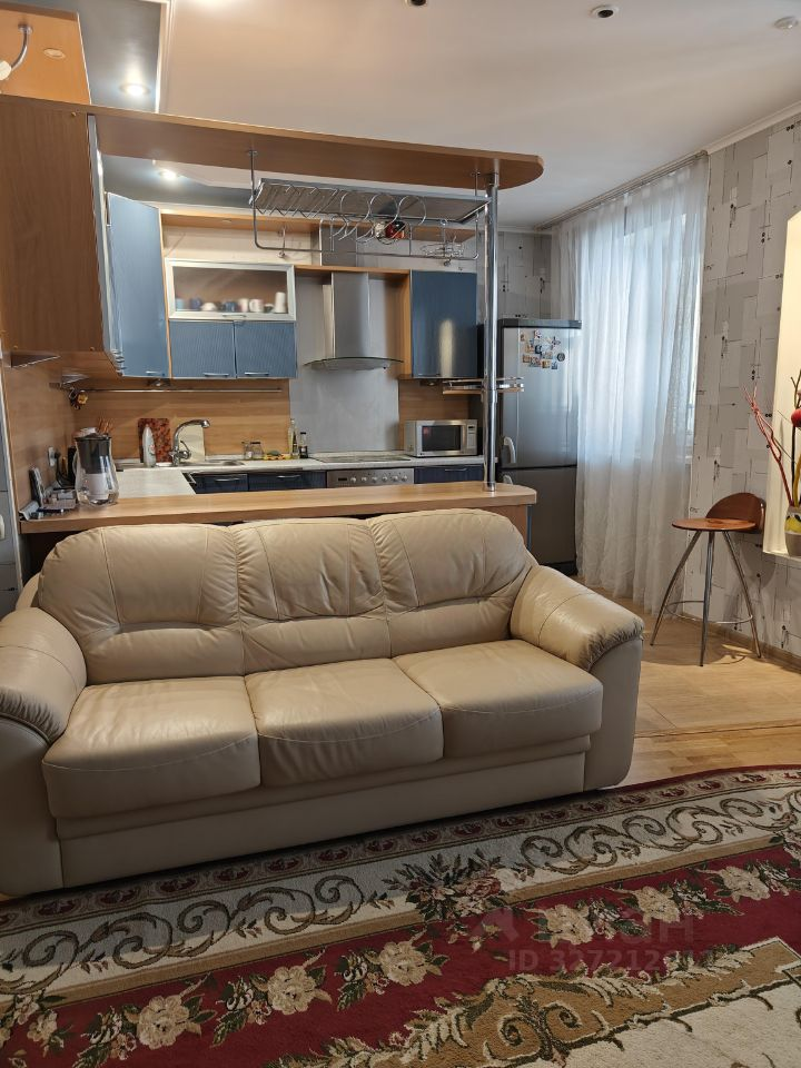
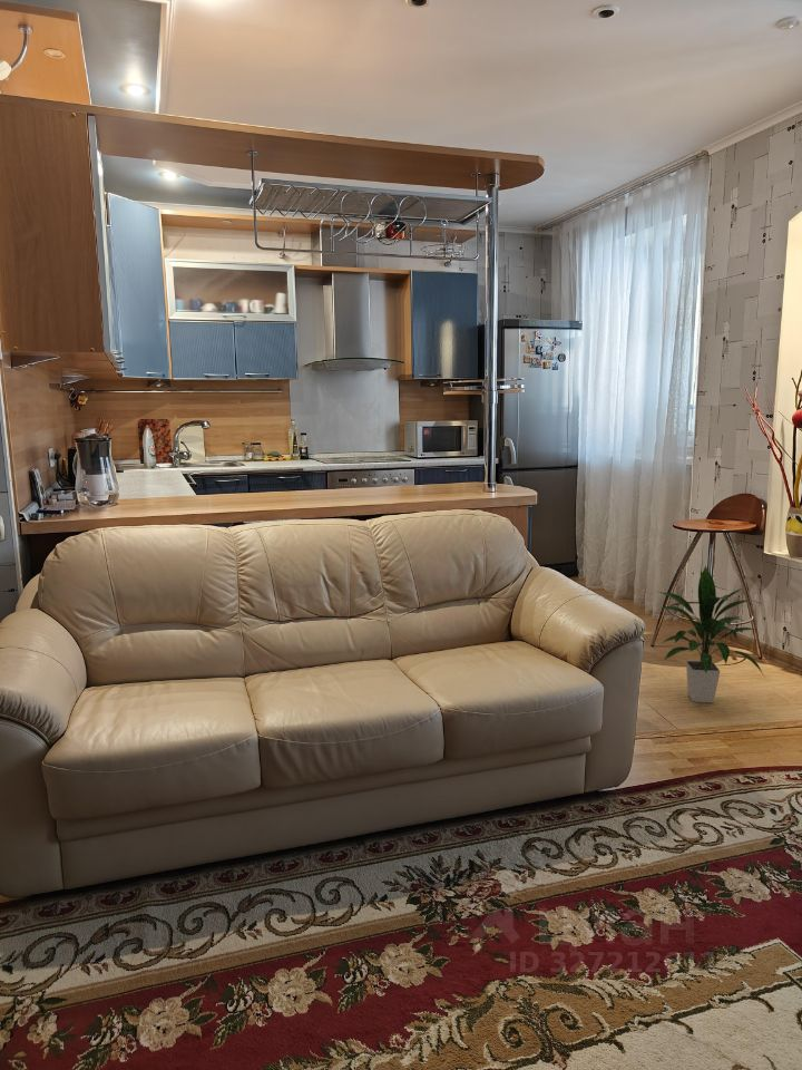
+ indoor plant [657,565,765,704]
